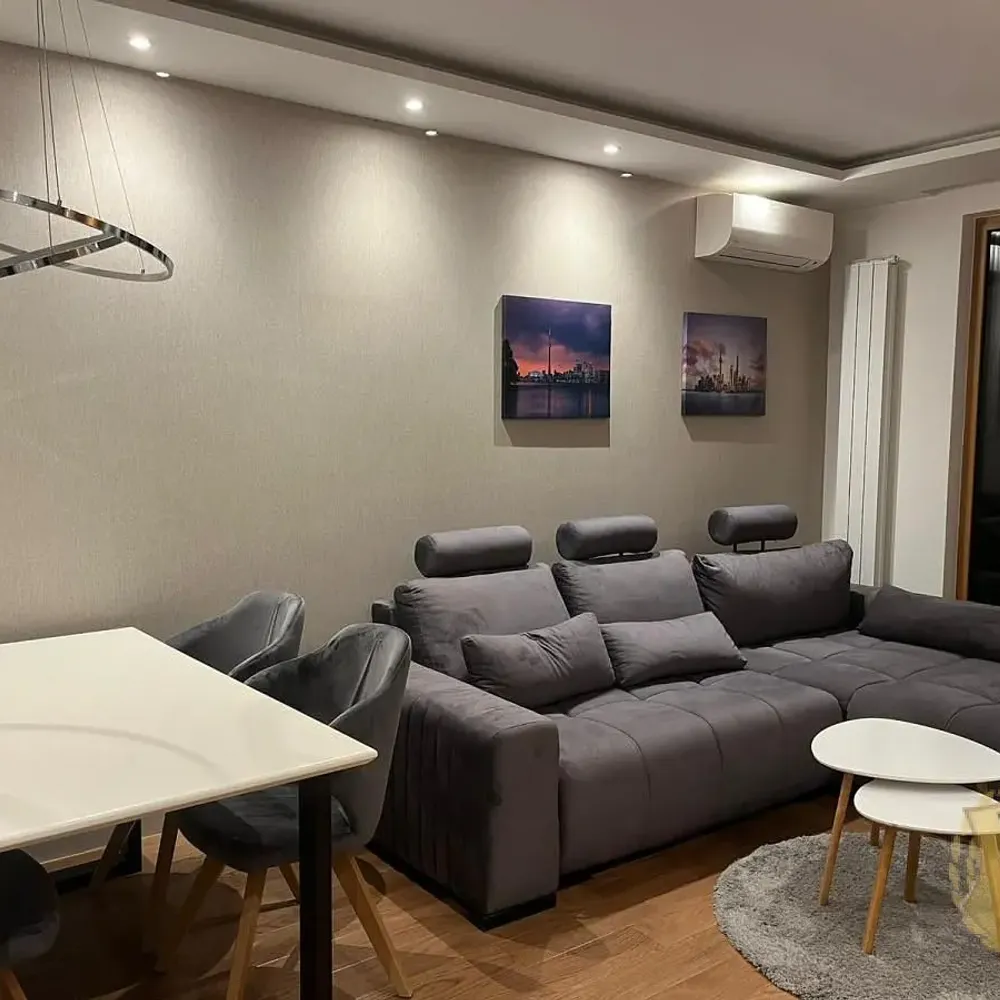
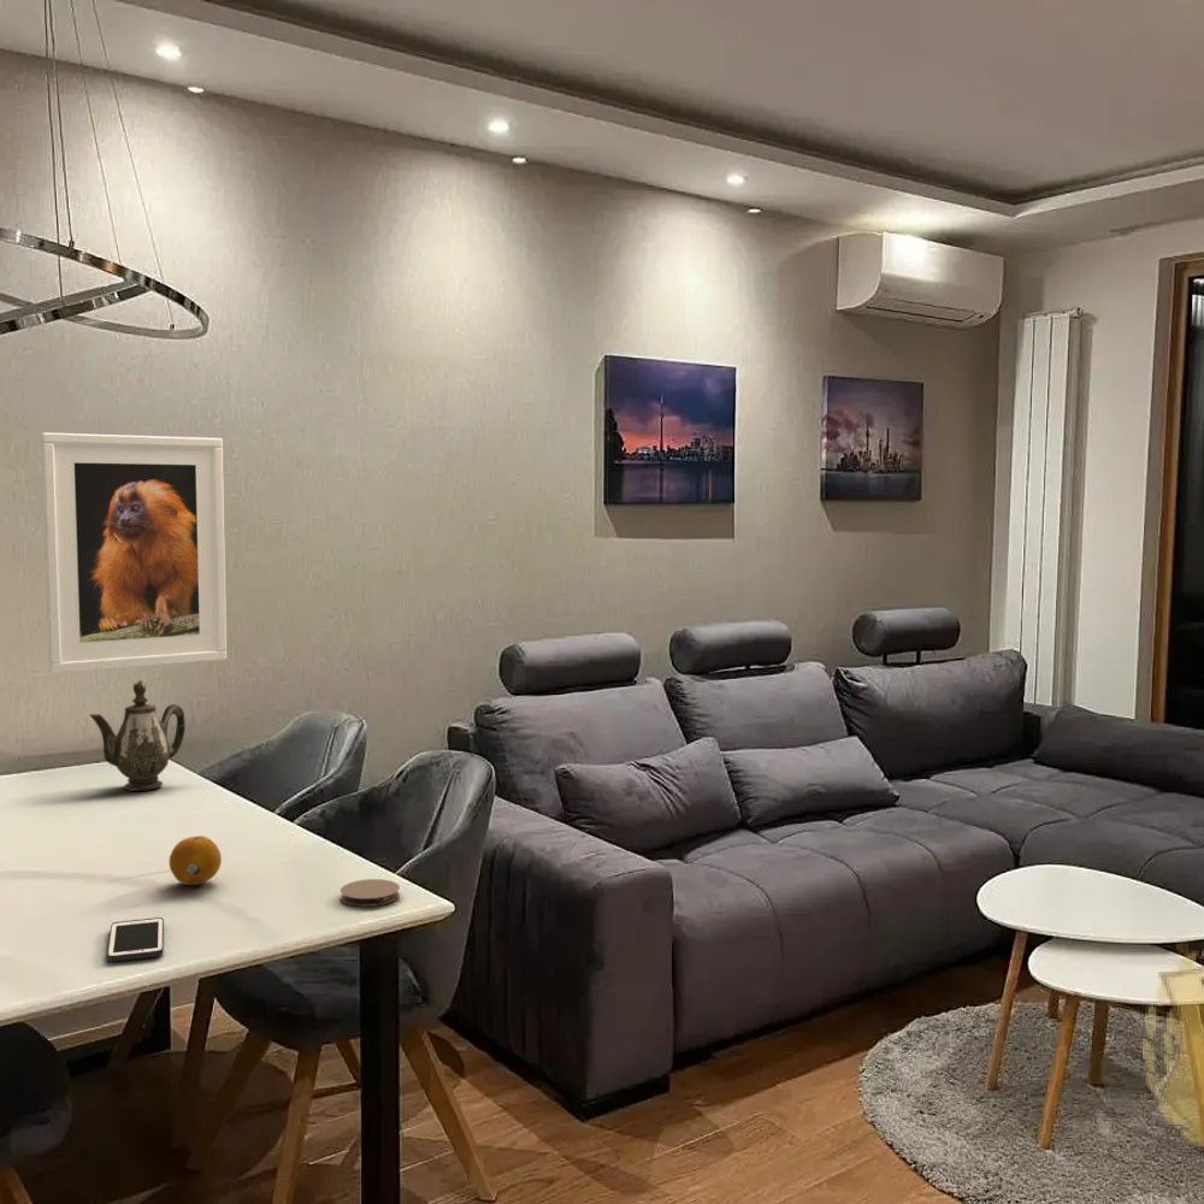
+ coaster [340,878,401,908]
+ cell phone [106,916,165,963]
+ fruit [169,834,223,886]
+ teapot [89,679,187,792]
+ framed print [40,431,228,674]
